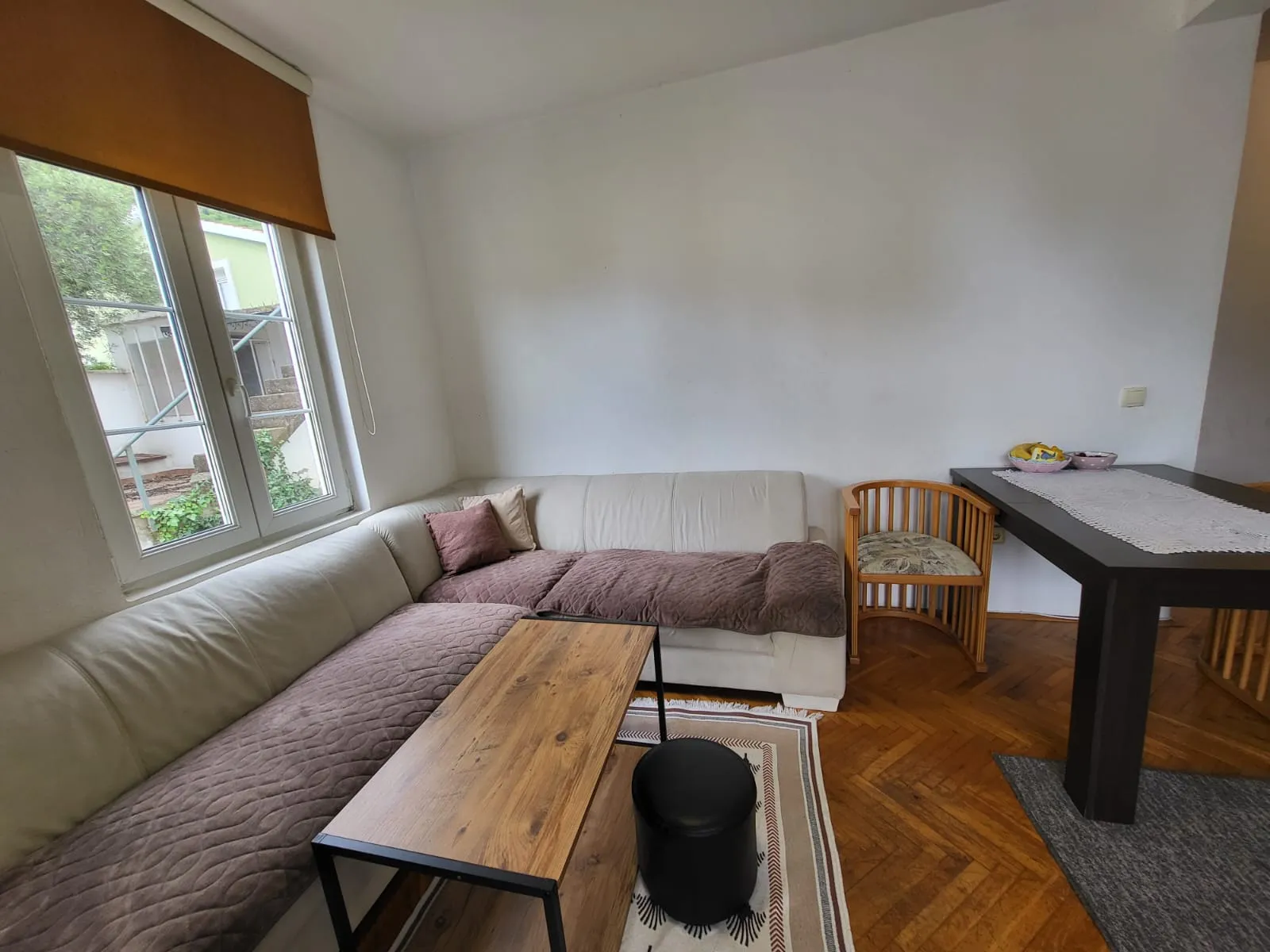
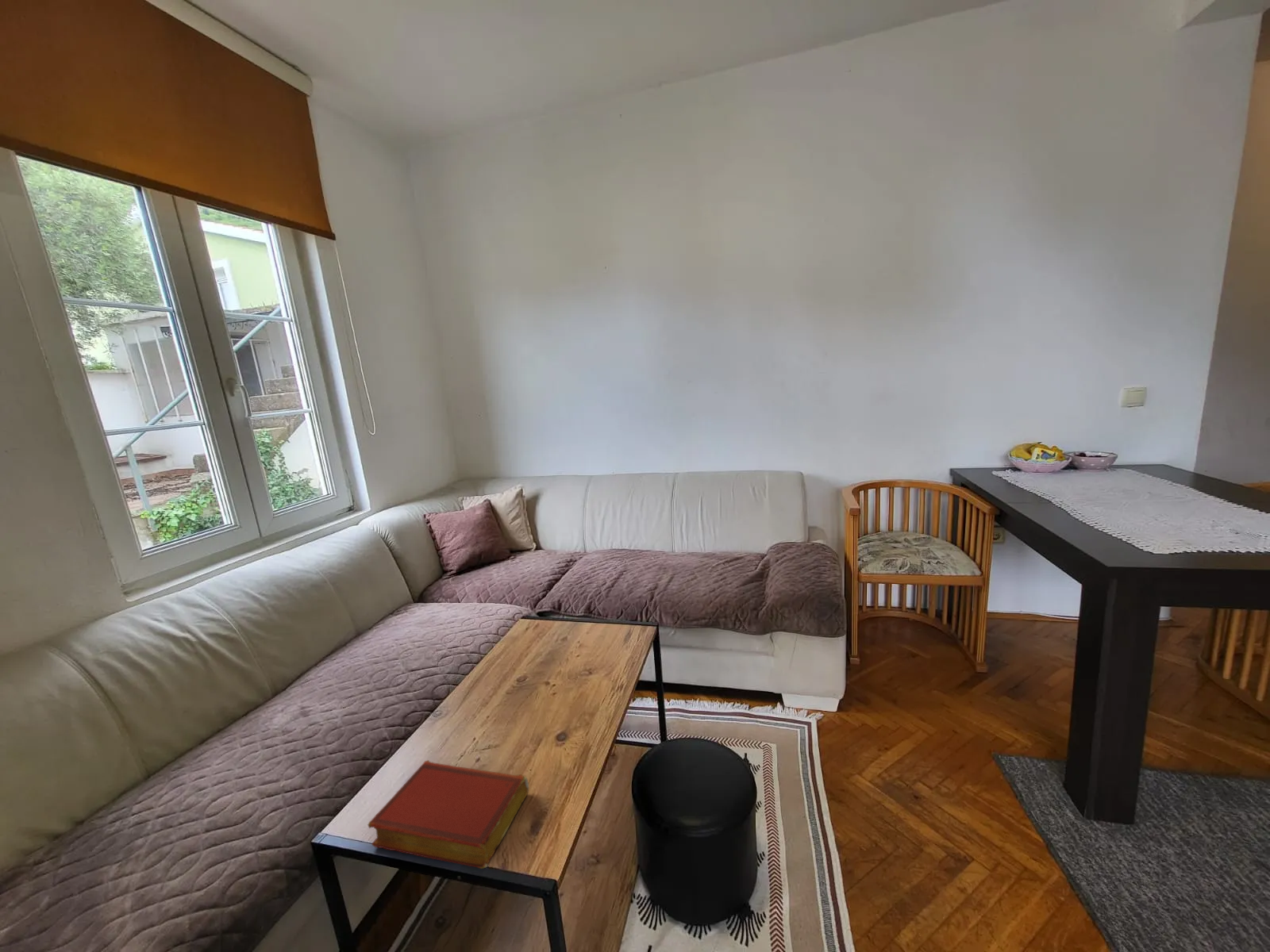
+ book [367,759,529,869]
